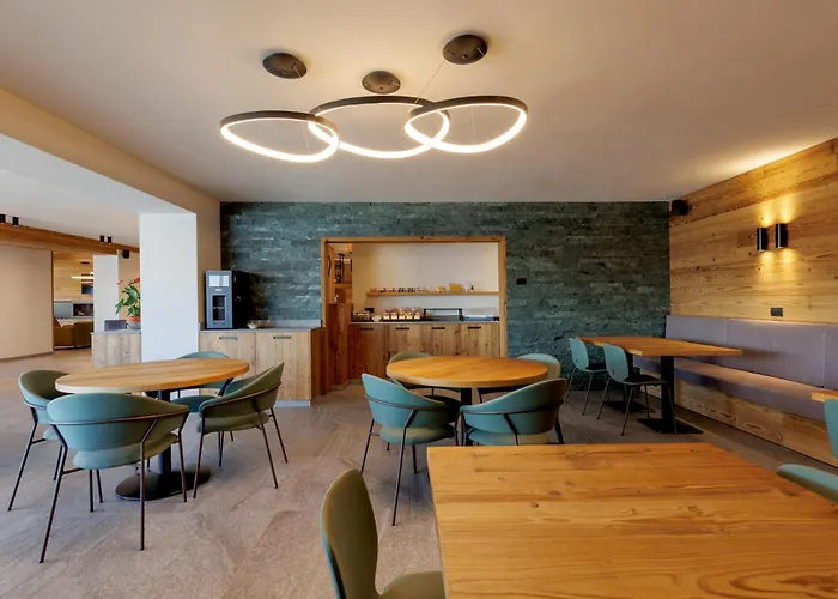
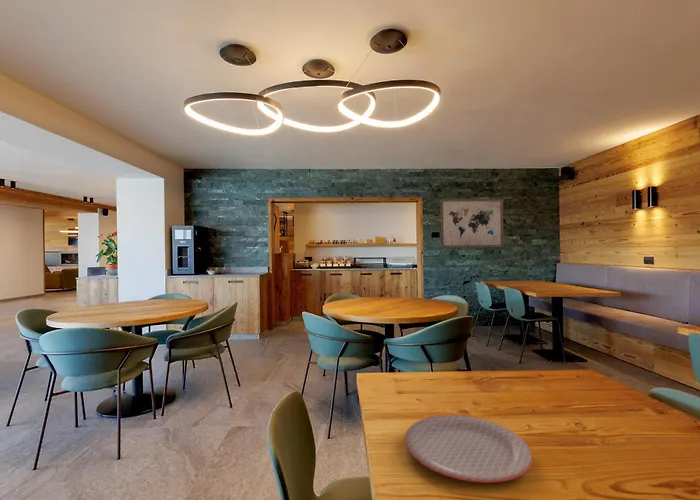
+ wall art [440,198,504,248]
+ plate [404,414,533,484]
